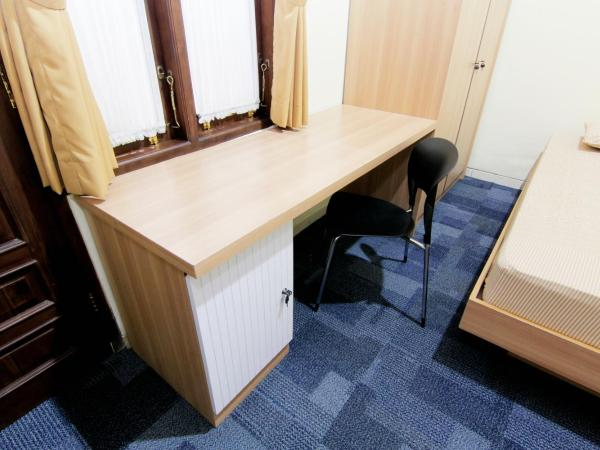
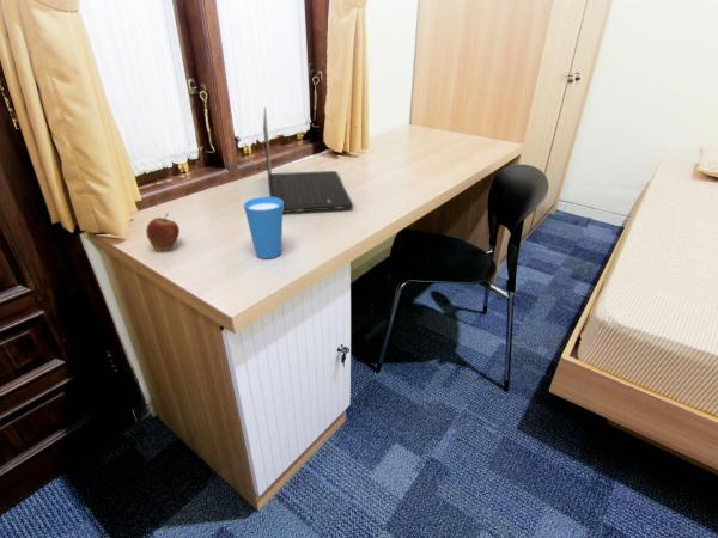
+ cup [243,196,284,259]
+ fruit [145,213,181,251]
+ laptop [262,106,354,214]
